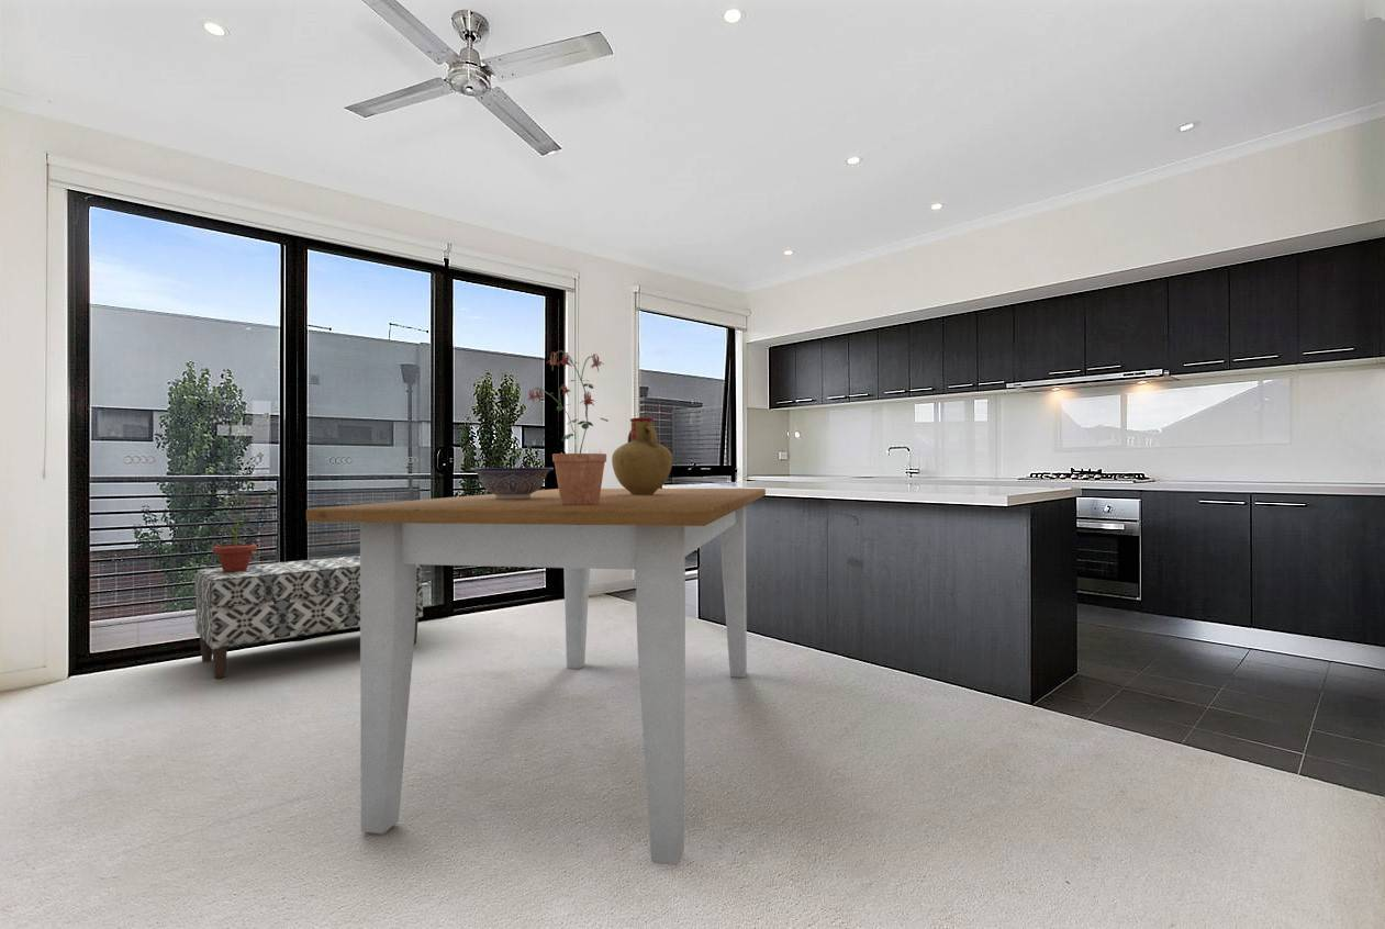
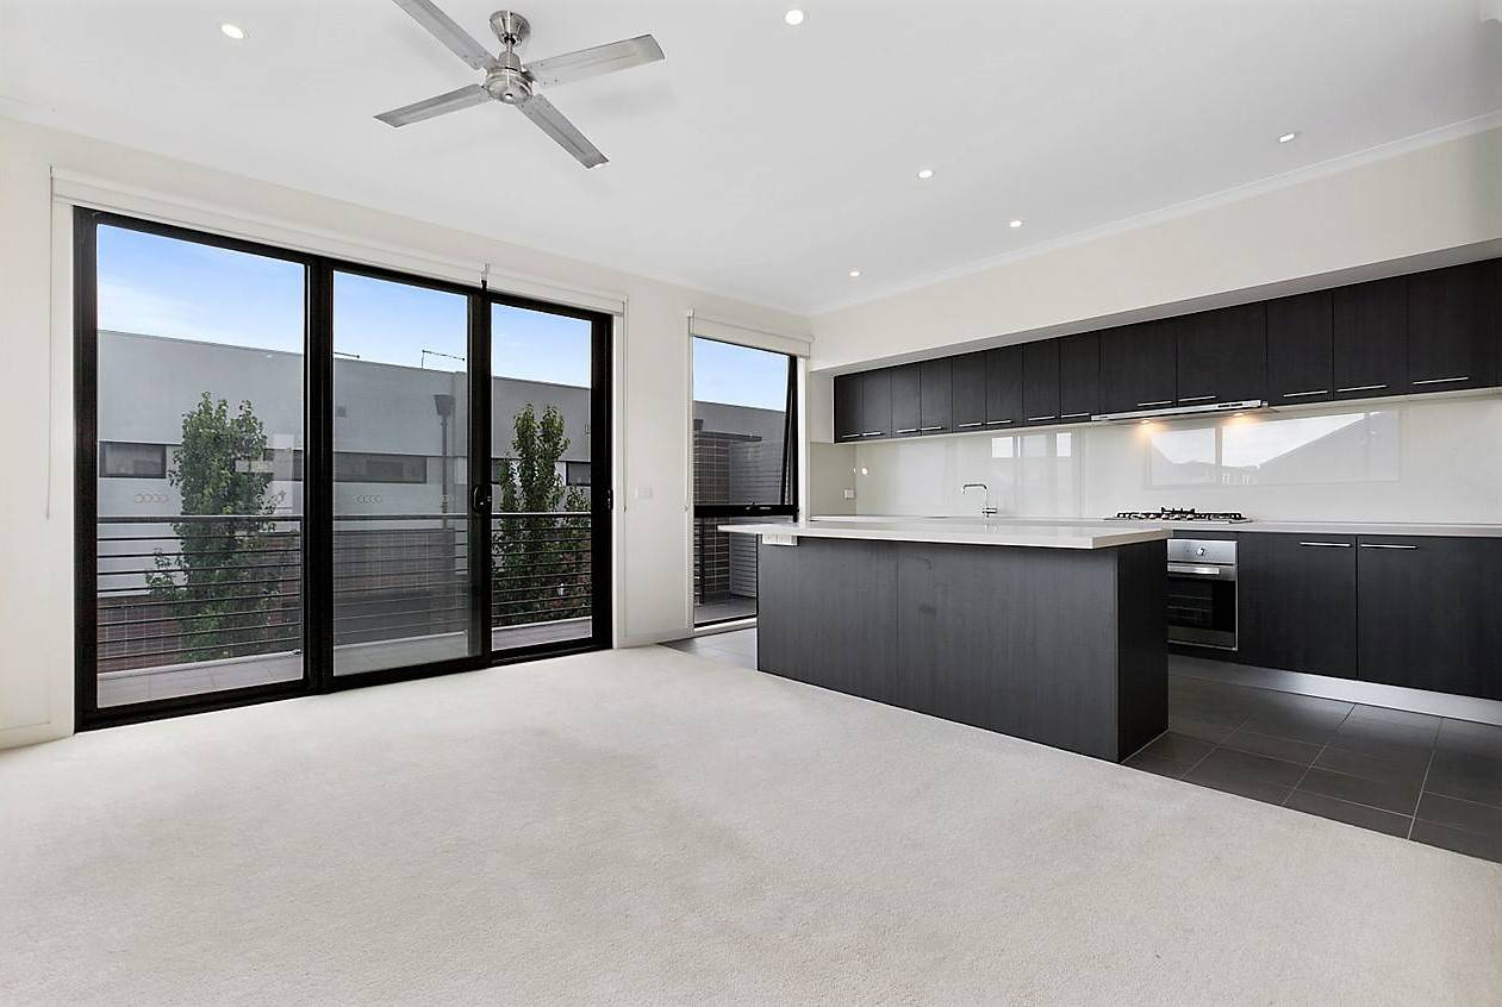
- potted plant [212,511,258,572]
- decorative bowl [470,467,555,500]
- bench [194,555,424,680]
- vase [611,417,673,495]
- table [305,488,767,866]
- potted plant [527,349,614,505]
